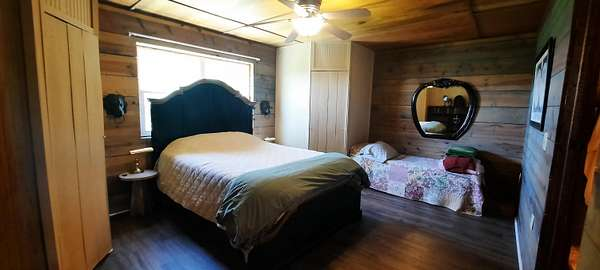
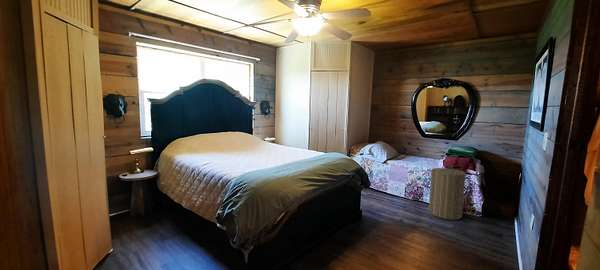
+ laundry hamper [427,163,471,221]
